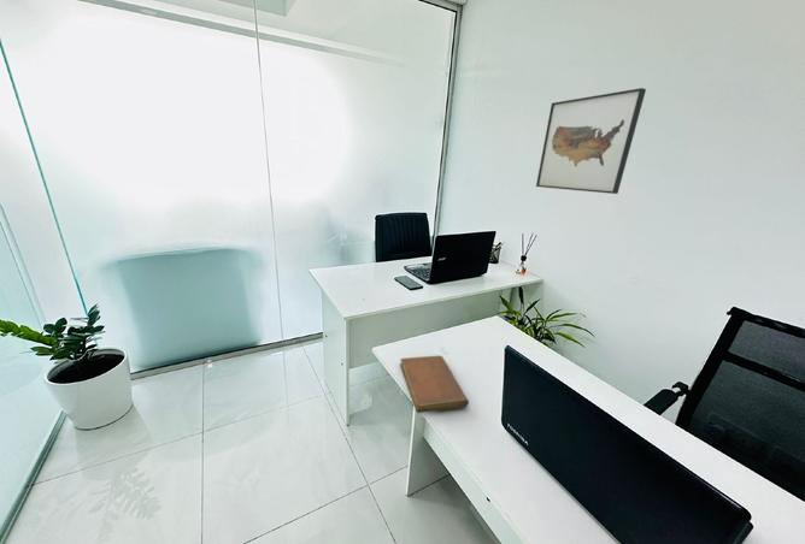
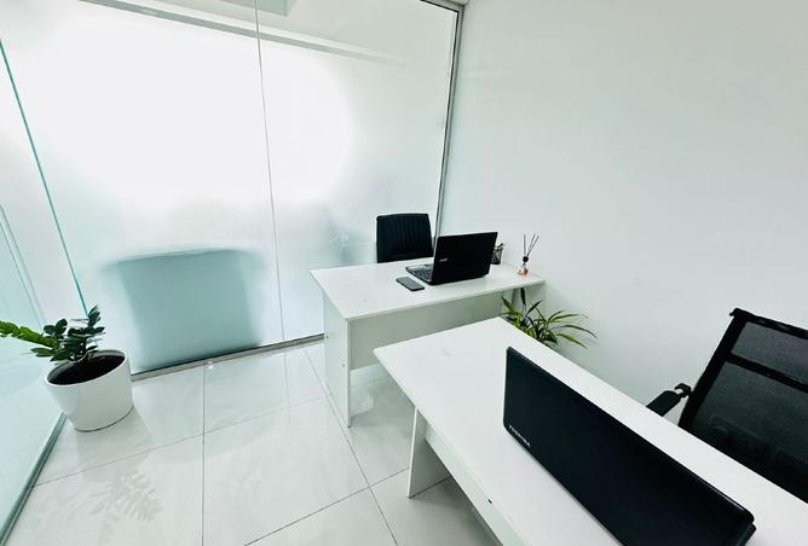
- wall art [535,87,647,195]
- notebook [399,355,470,414]
